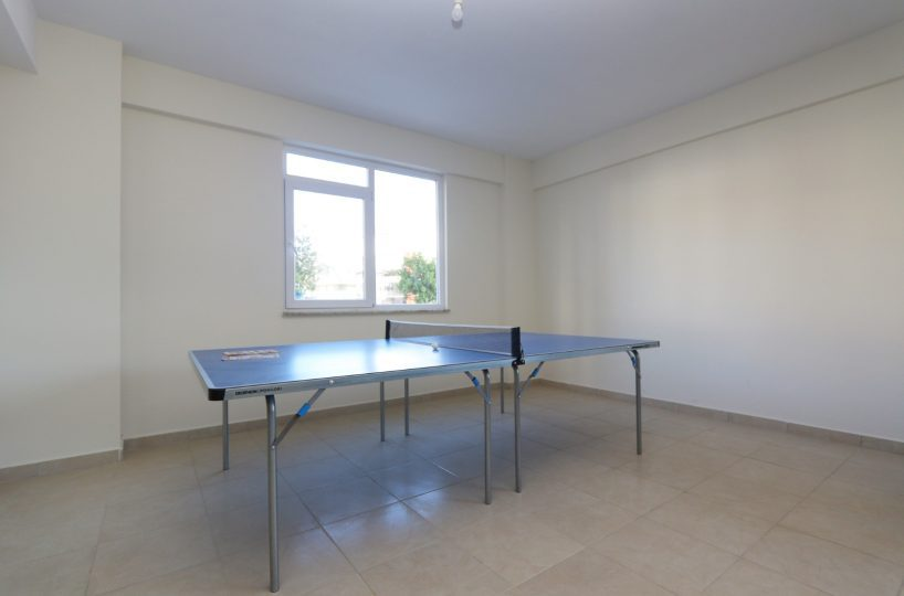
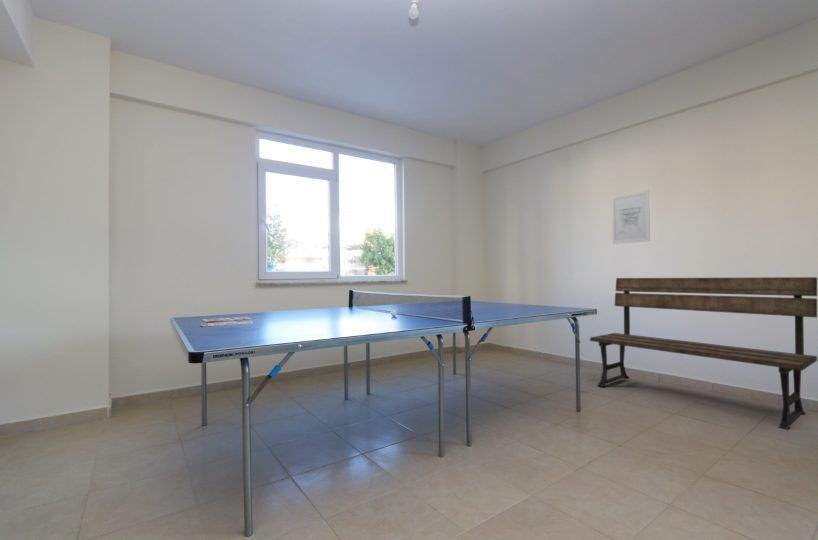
+ wall art [611,190,651,245]
+ bench [589,276,818,431]
